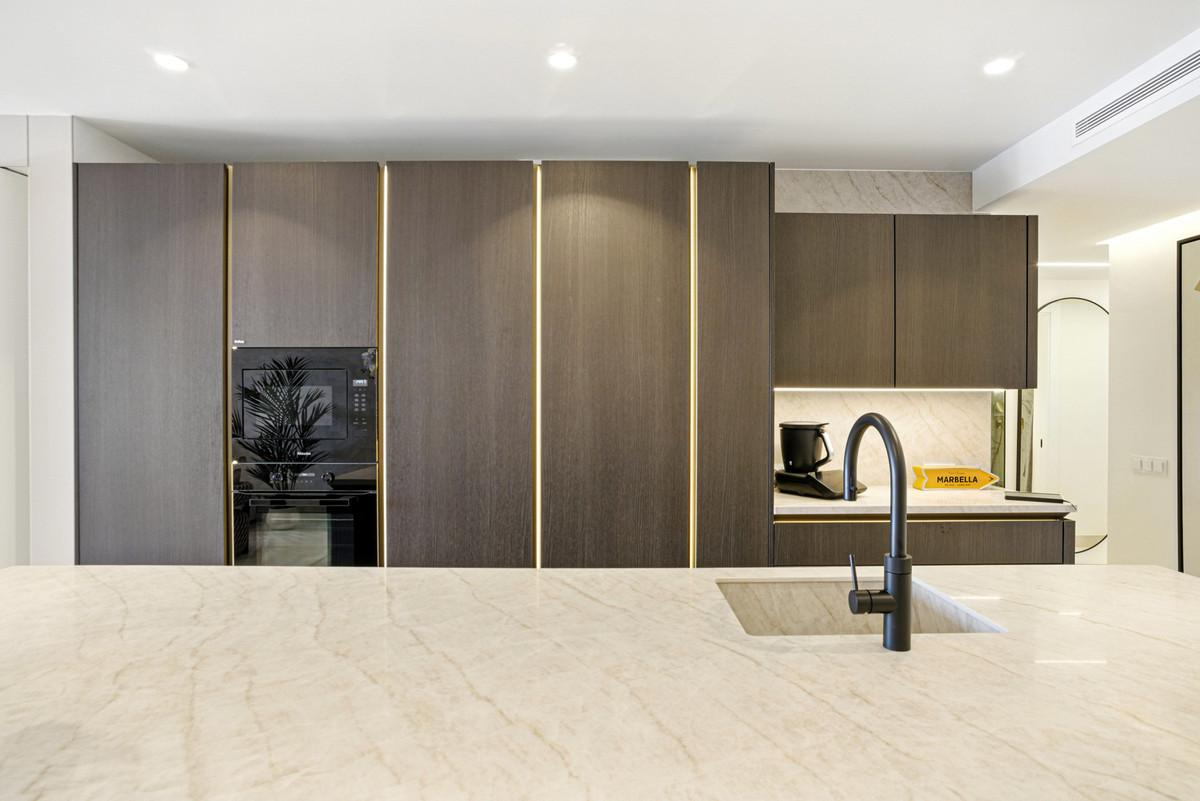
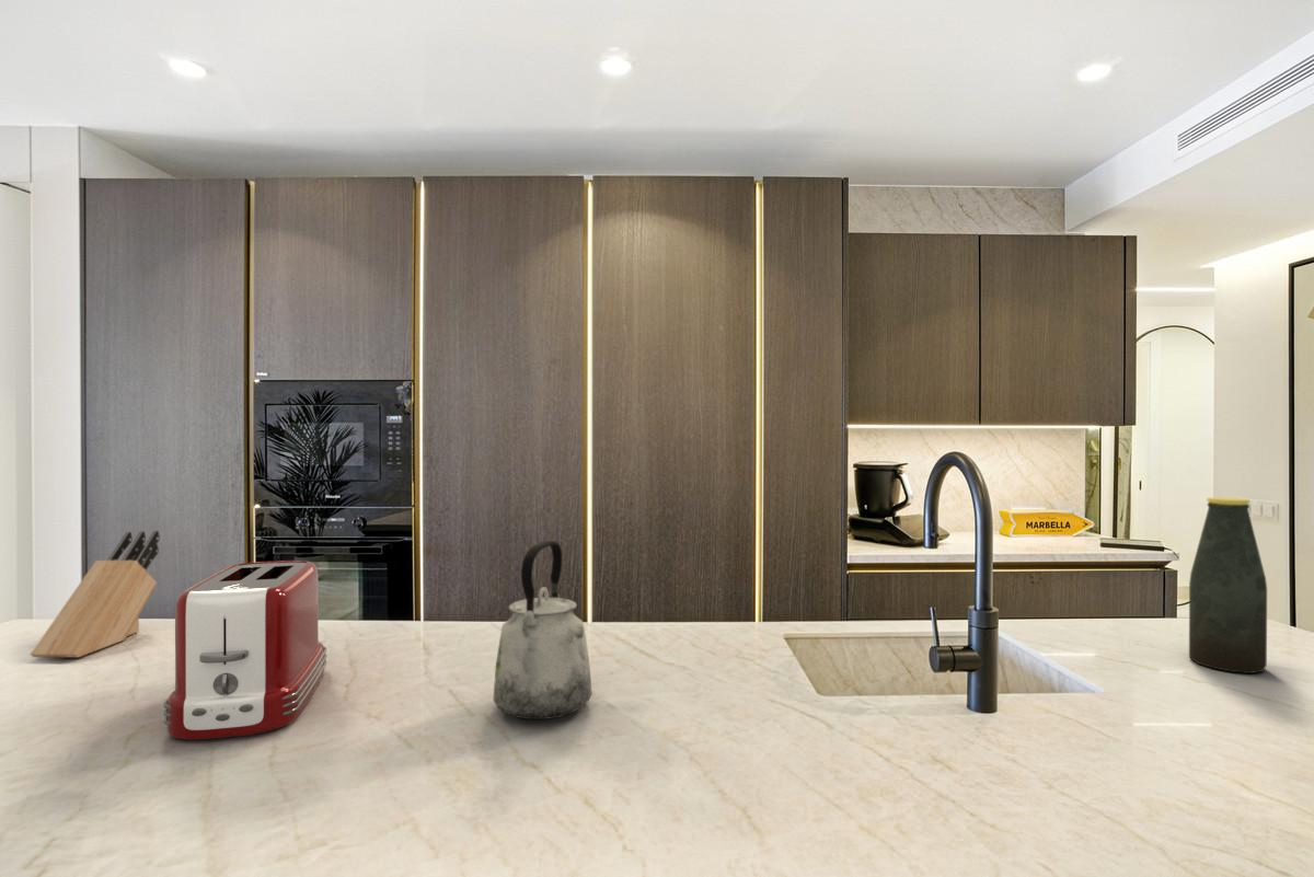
+ knife block [28,530,161,658]
+ kettle [492,540,593,720]
+ toaster [162,559,327,740]
+ bottle [1188,496,1268,674]
